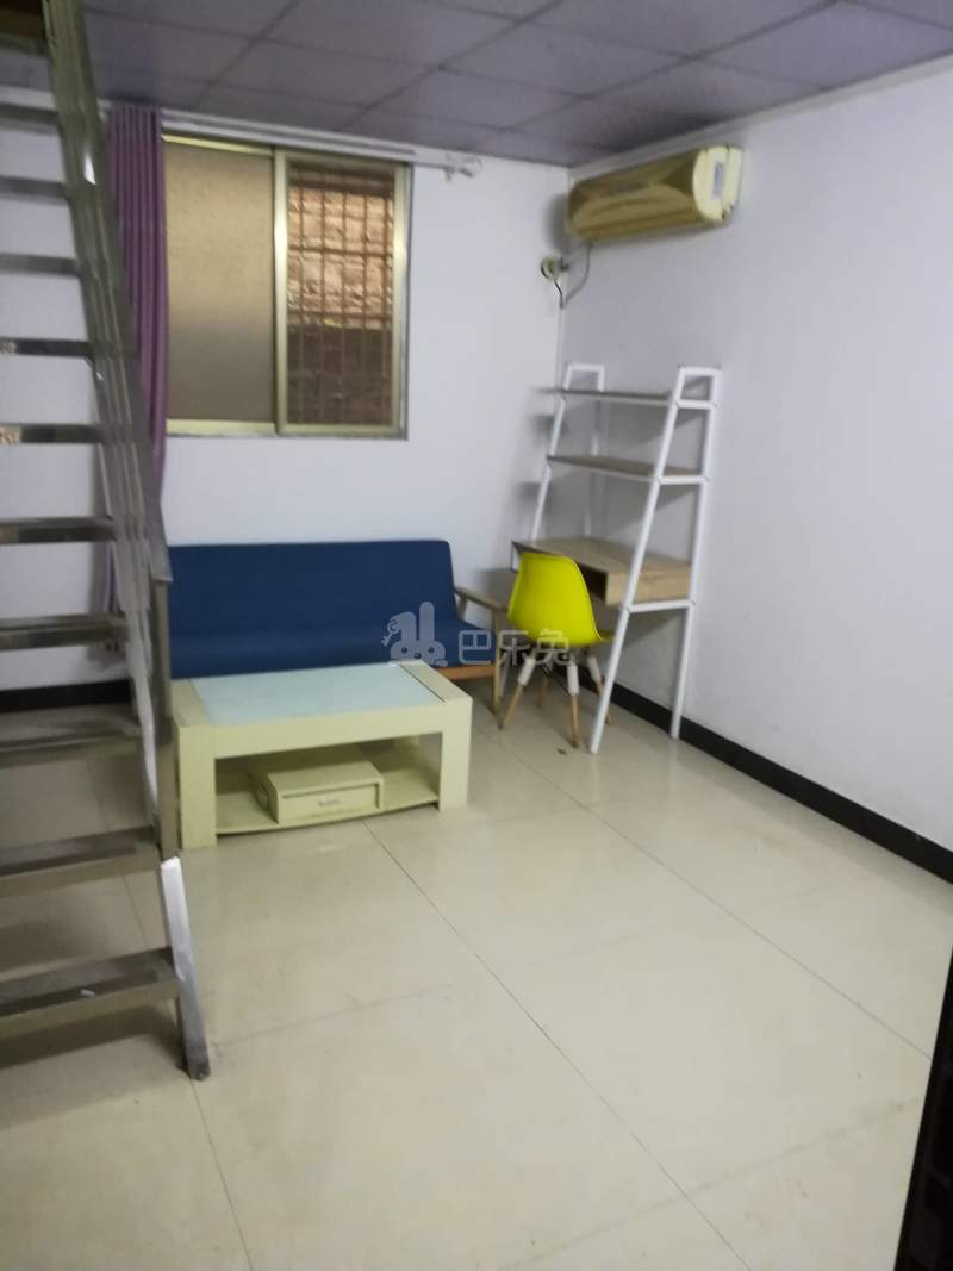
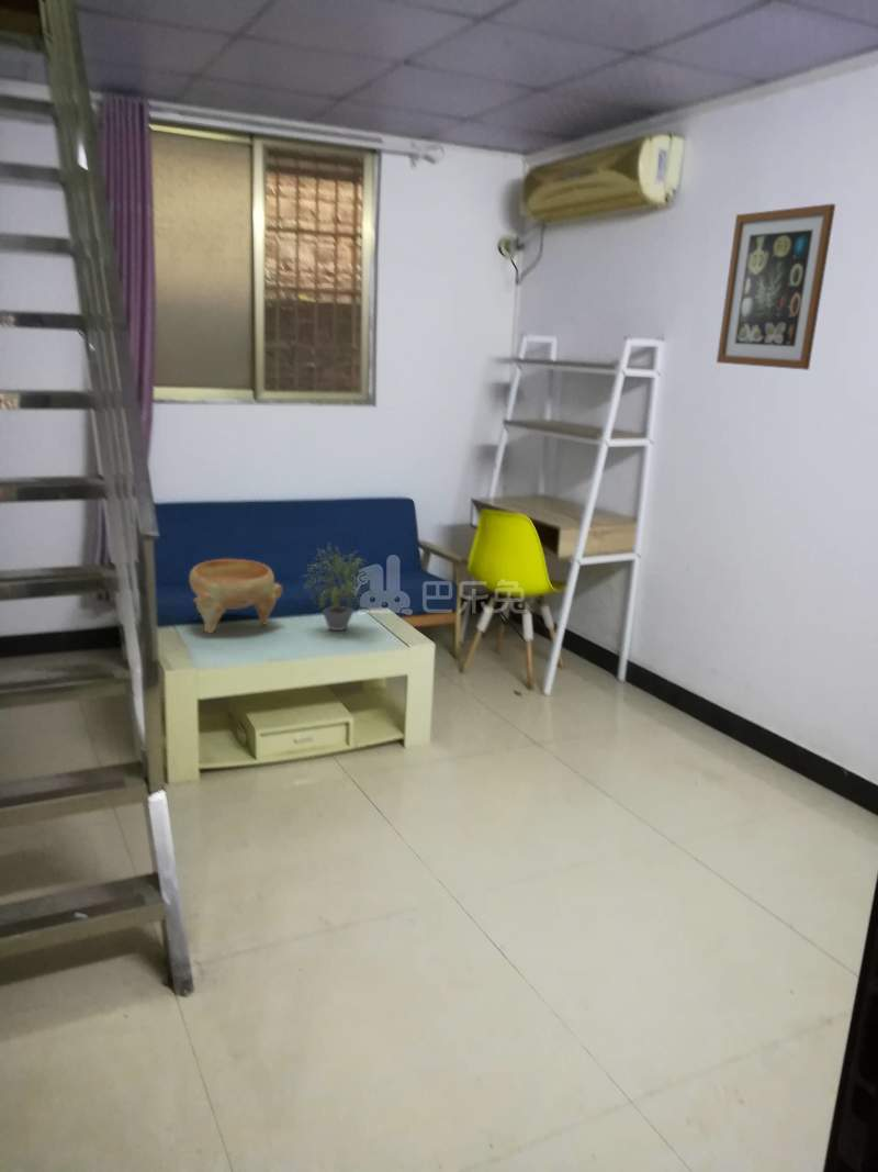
+ decorative bowl [188,558,283,635]
+ potted plant [302,543,379,633]
+ wall art [716,203,836,371]
